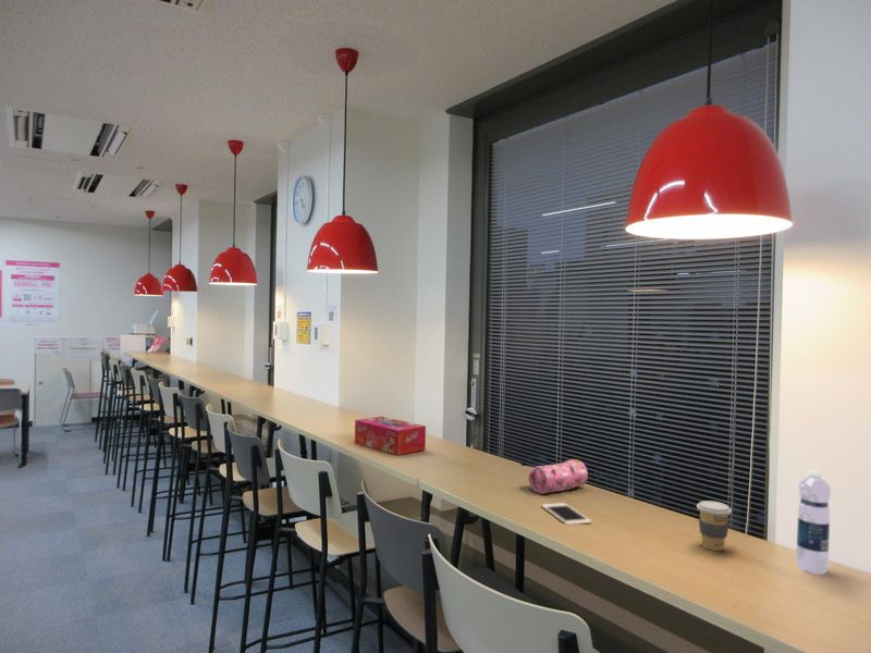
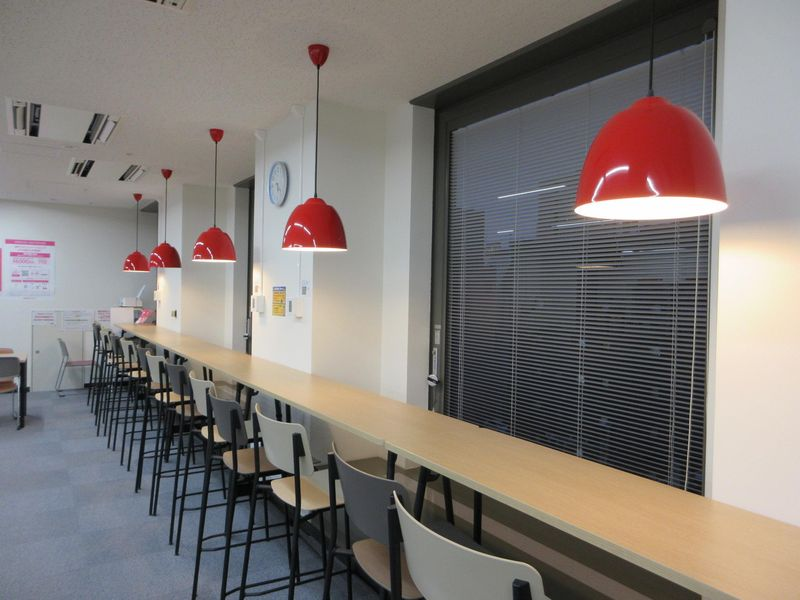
- tissue box [354,416,427,456]
- coffee cup [696,500,733,552]
- pencil case [528,458,589,495]
- cell phone [541,502,592,526]
- water bottle [795,469,832,576]
